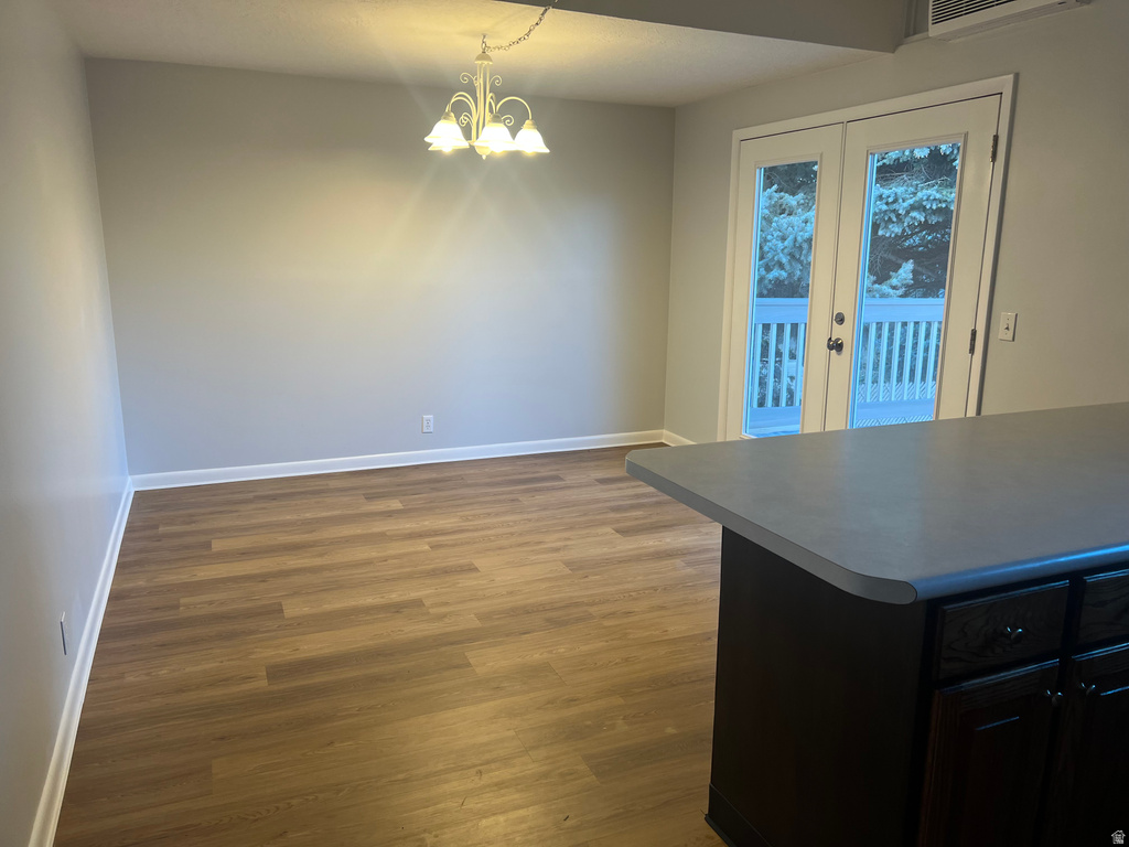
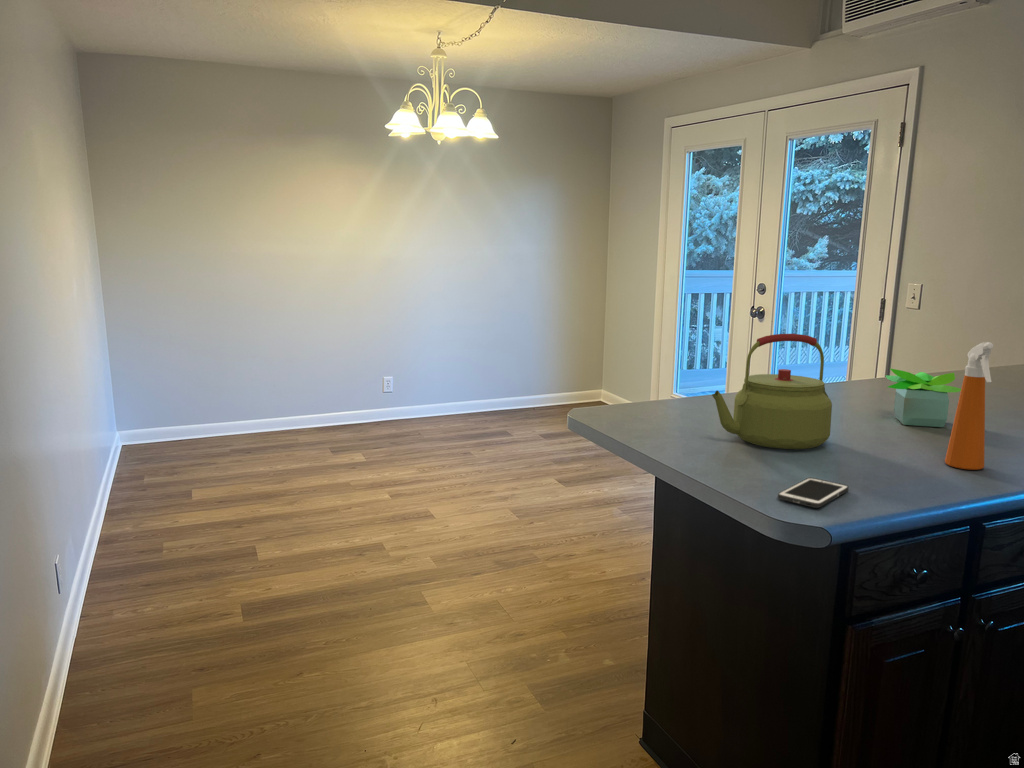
+ potted plant [885,367,961,428]
+ cell phone [777,477,850,509]
+ kettle [711,333,833,450]
+ spray bottle [944,341,994,471]
